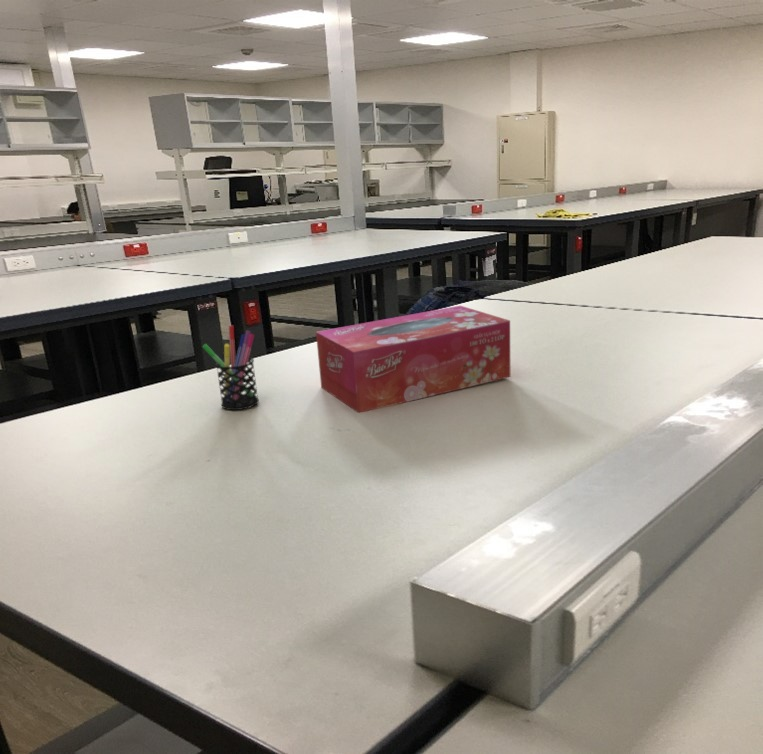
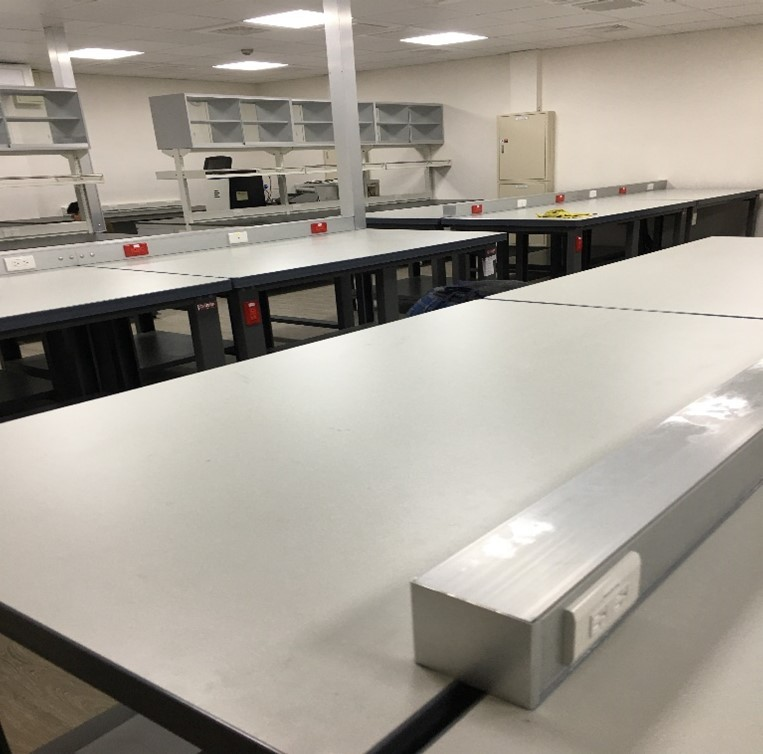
- tissue box [315,305,511,414]
- pen holder [201,324,260,411]
